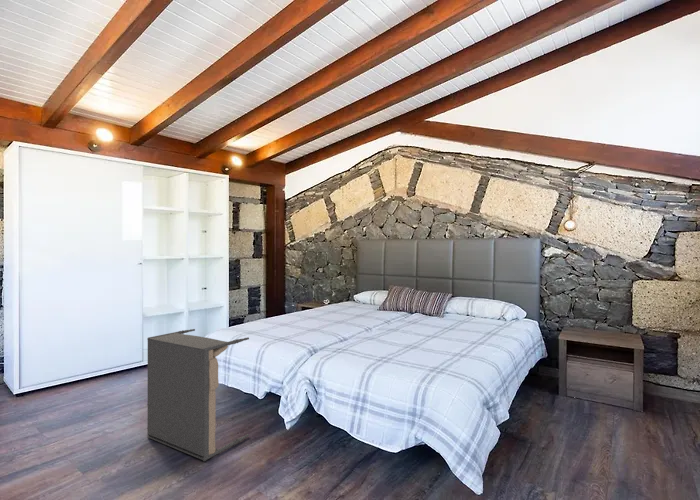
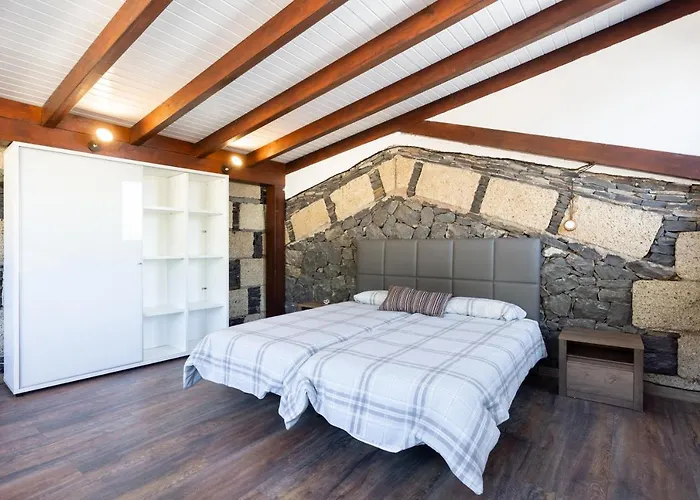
- laundry hamper [146,328,250,462]
